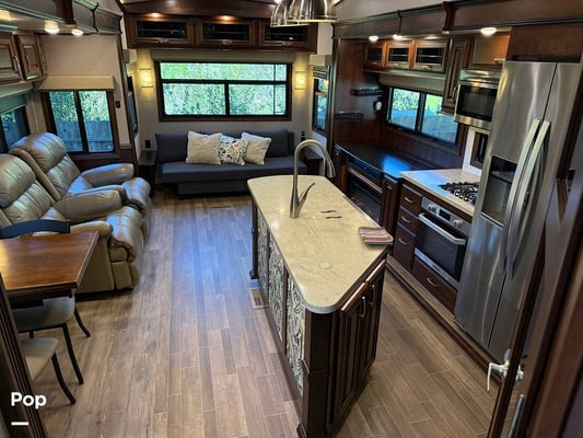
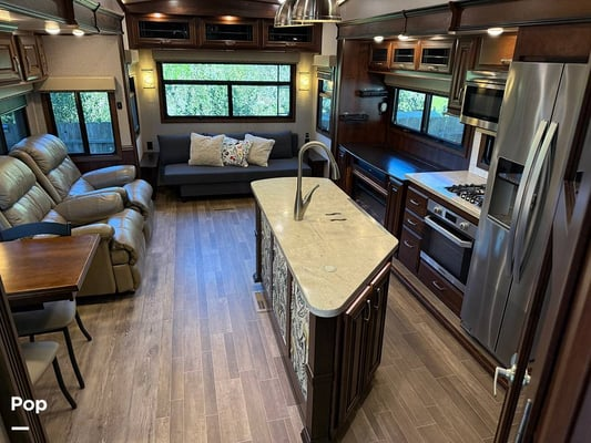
- dish towel [357,226,394,245]
